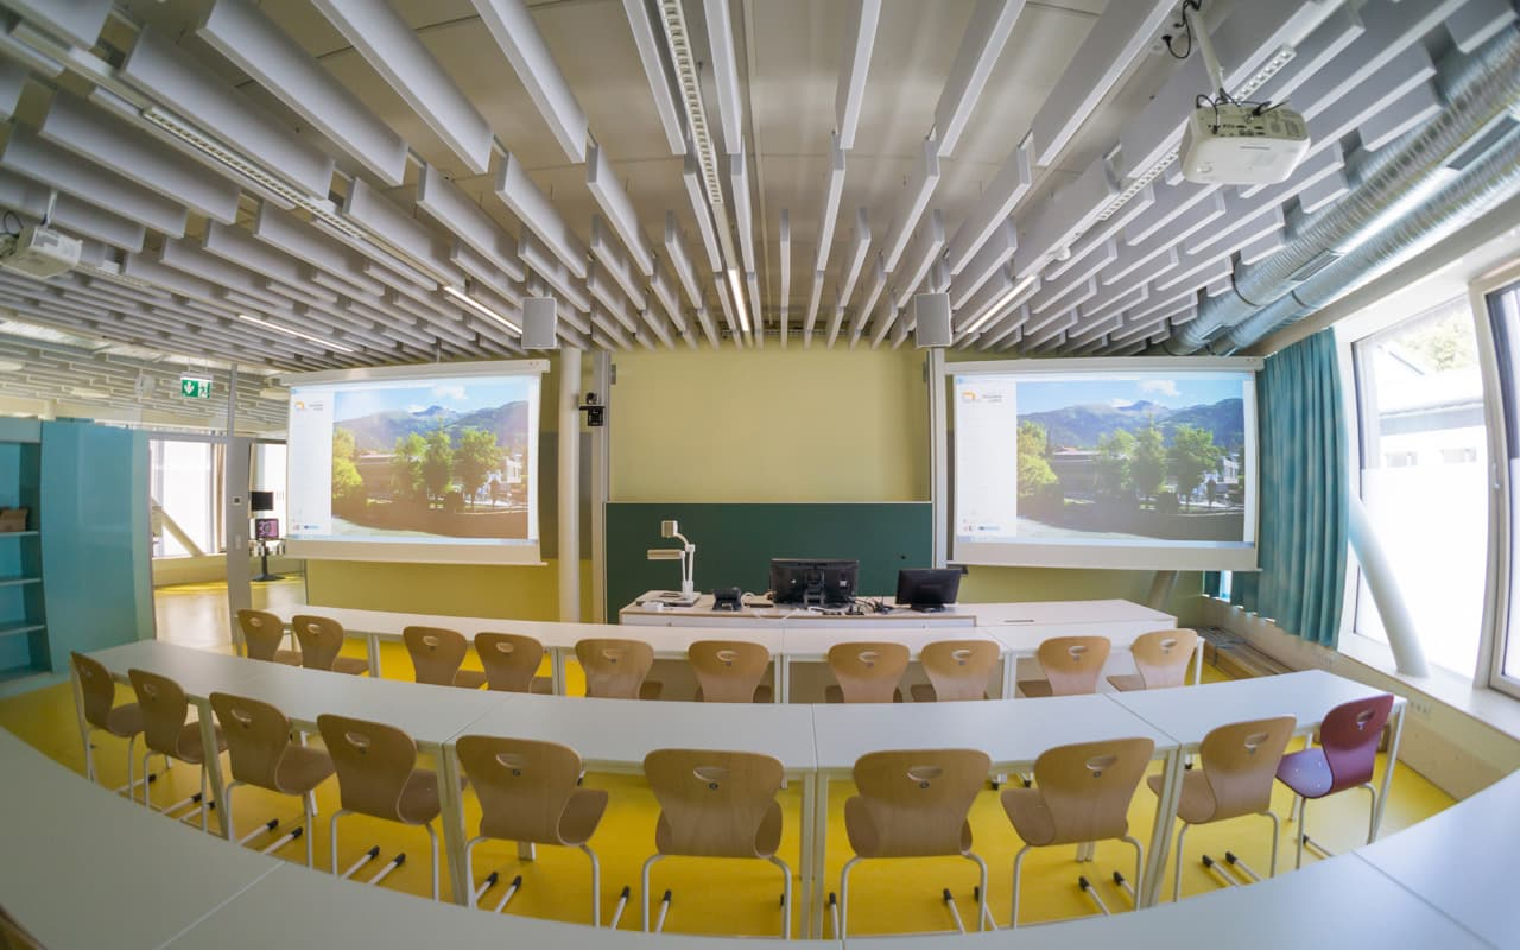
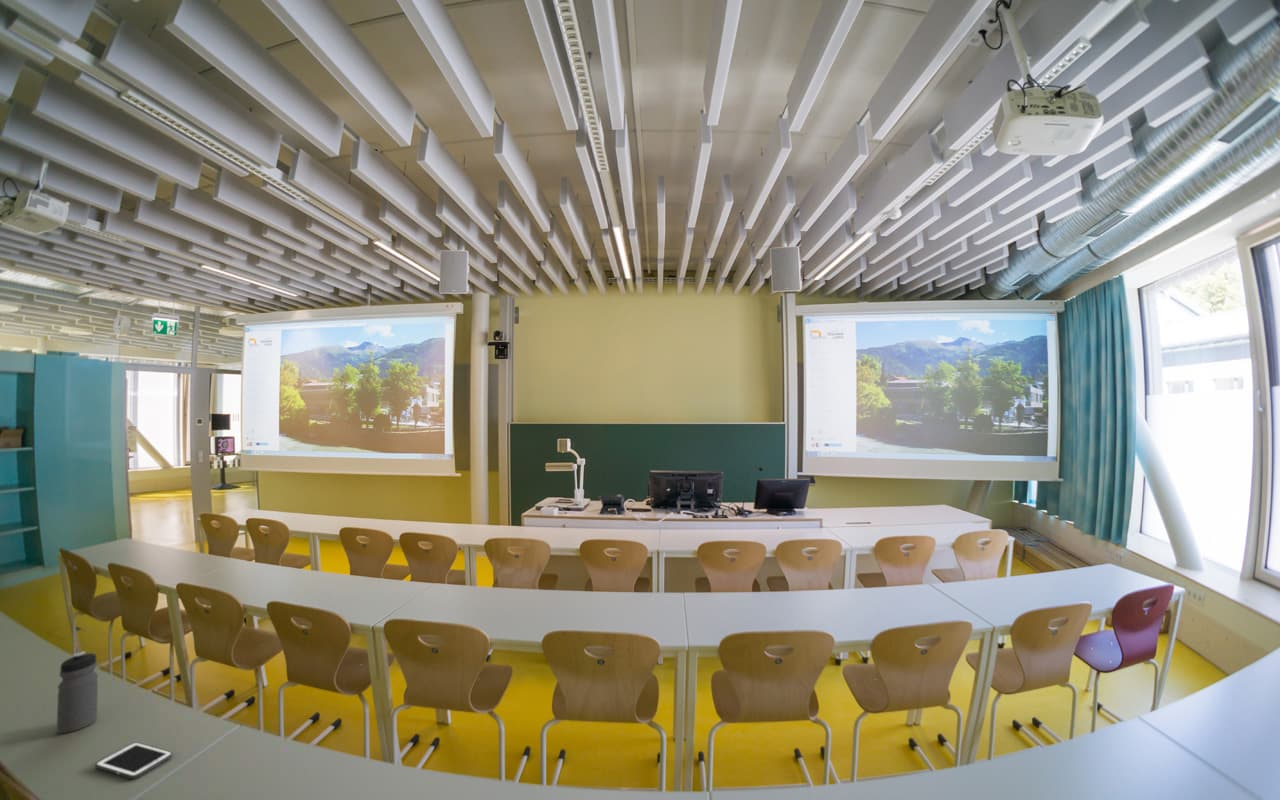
+ cell phone [94,741,173,780]
+ water bottle [56,651,99,734]
